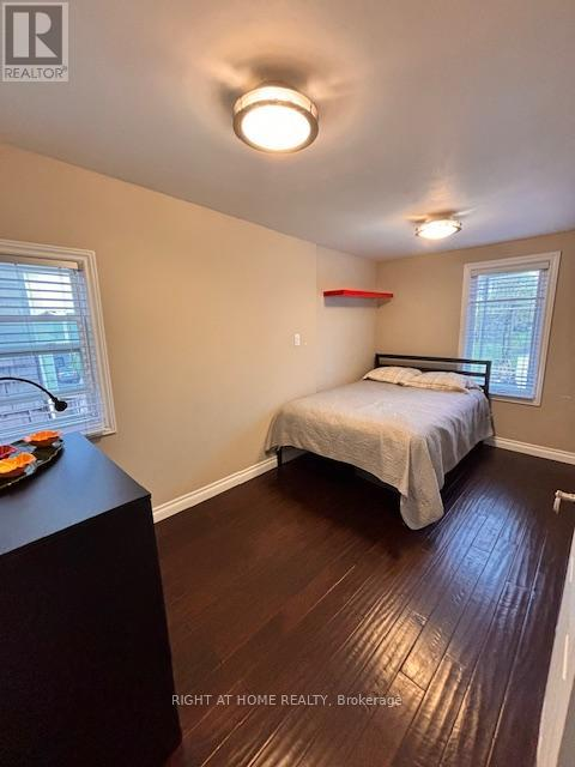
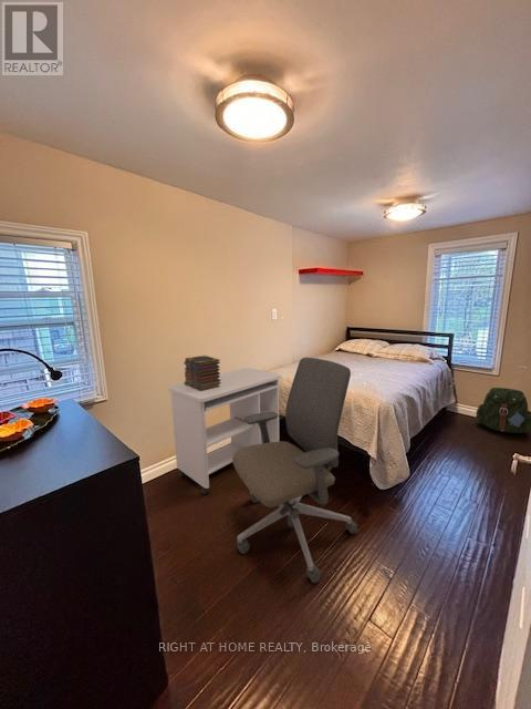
+ desk [167,367,282,495]
+ book stack [184,354,221,391]
+ office chair [231,357,358,584]
+ backpack [475,387,531,434]
